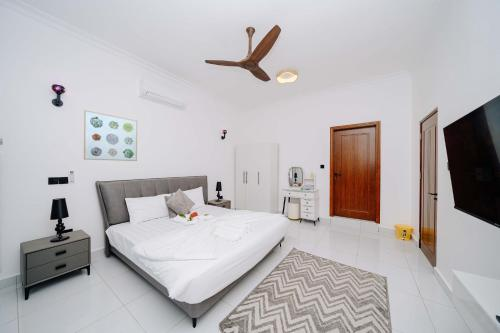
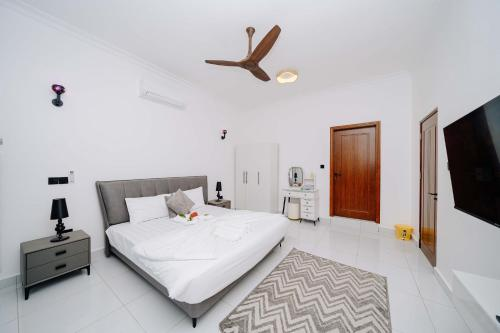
- wall art [83,109,138,162]
